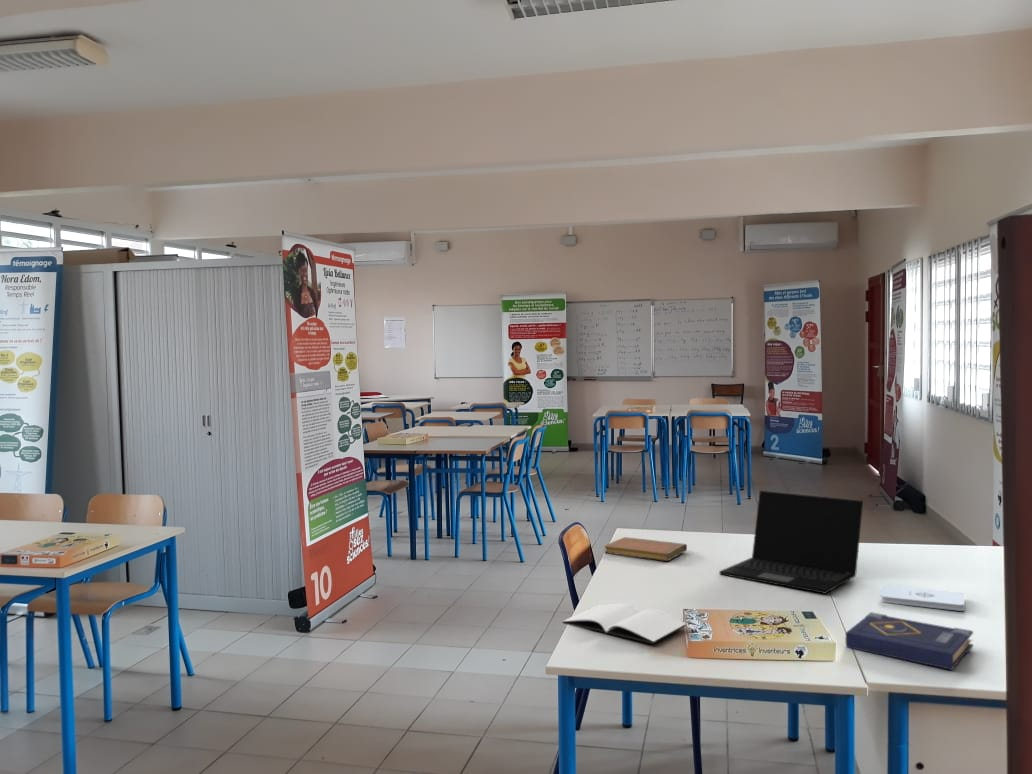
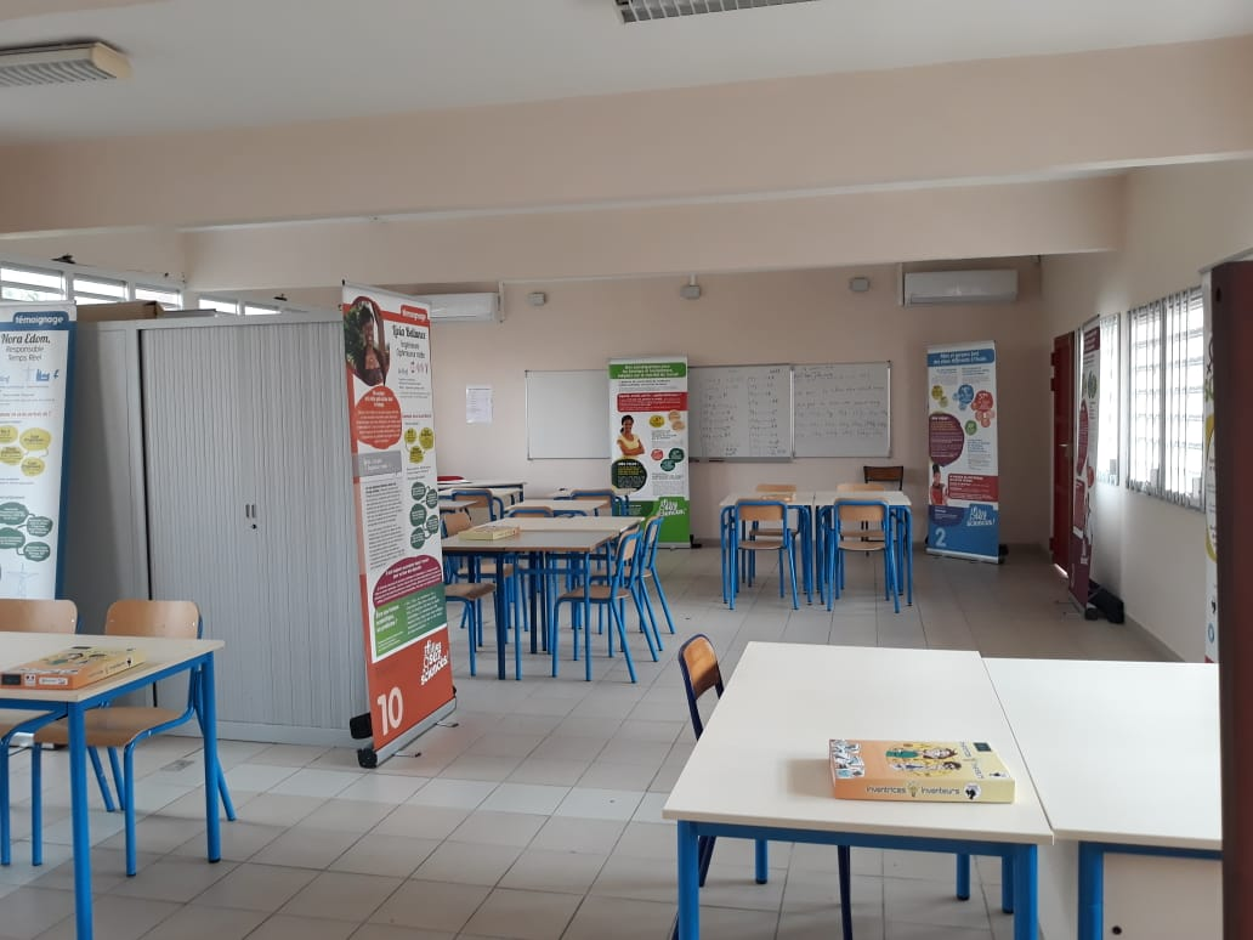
- book [561,603,687,645]
- notepad [880,584,966,612]
- book [844,611,974,671]
- notebook [603,536,688,562]
- laptop [718,490,864,595]
